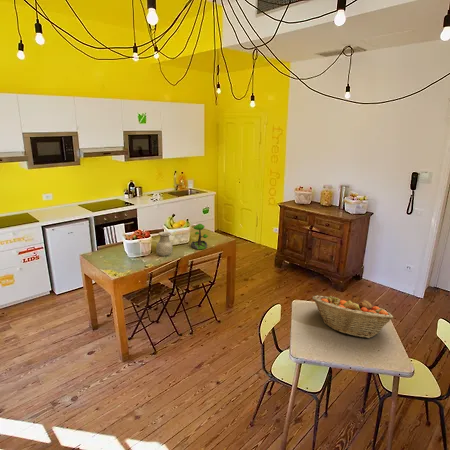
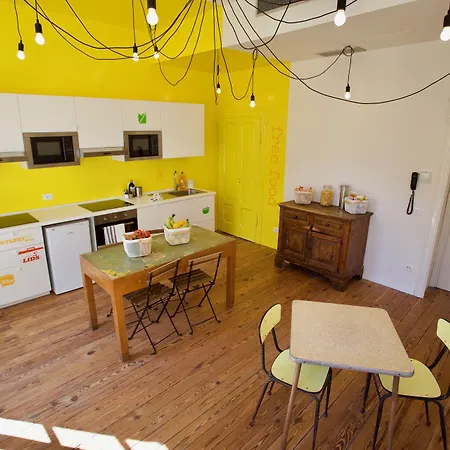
- plant [190,223,209,250]
- fruit basket [311,294,394,339]
- vase [155,231,174,257]
